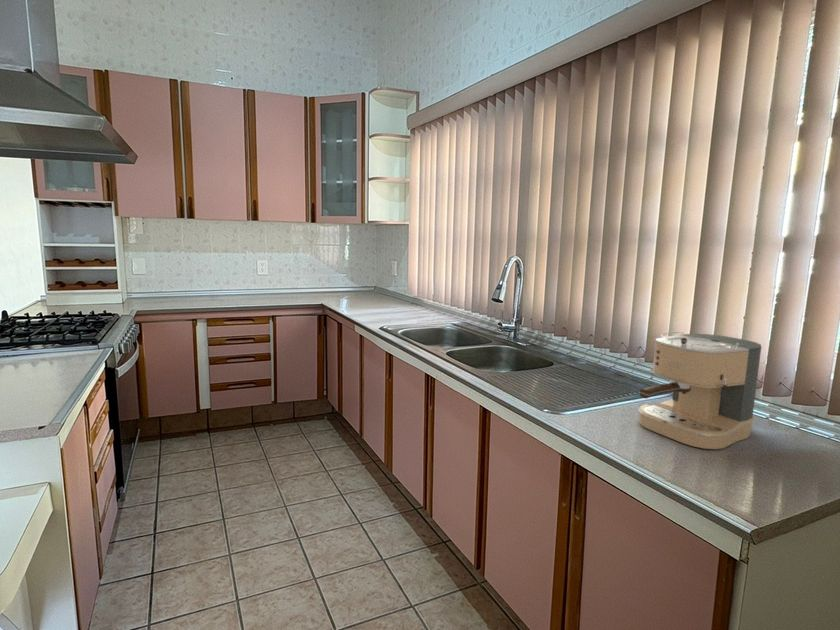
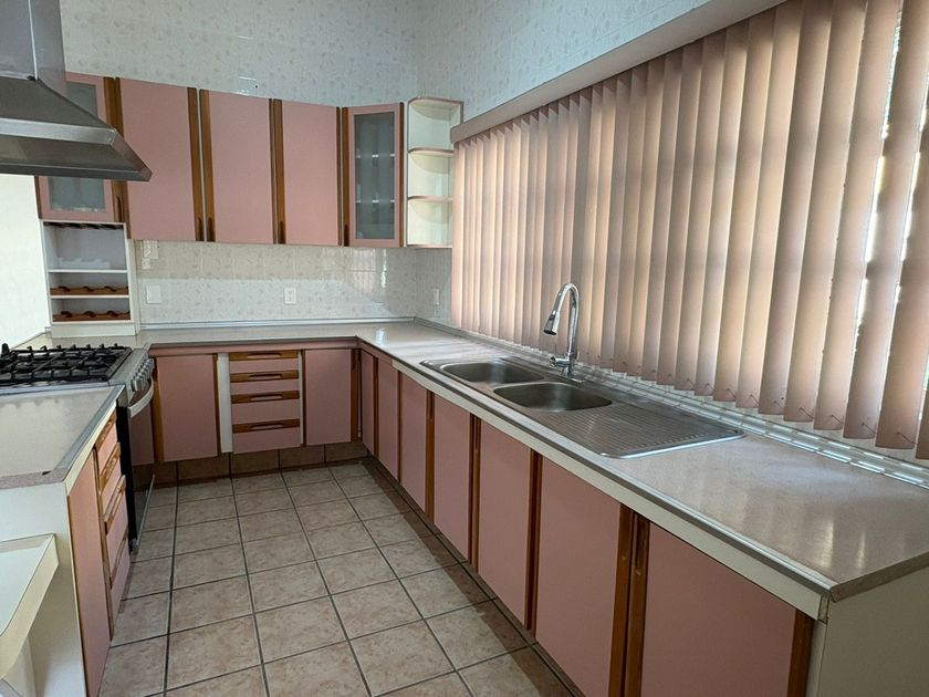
- coffee maker [637,331,763,450]
